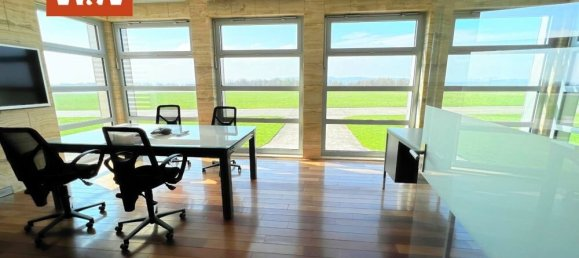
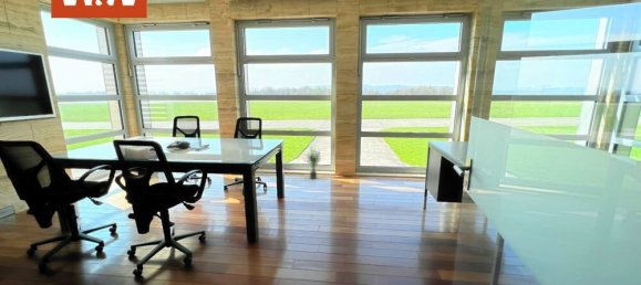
+ potted plant [302,148,322,180]
